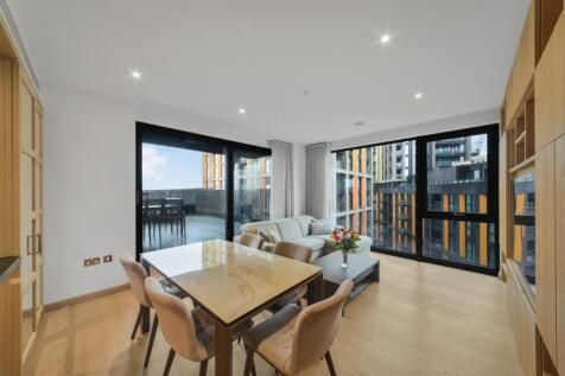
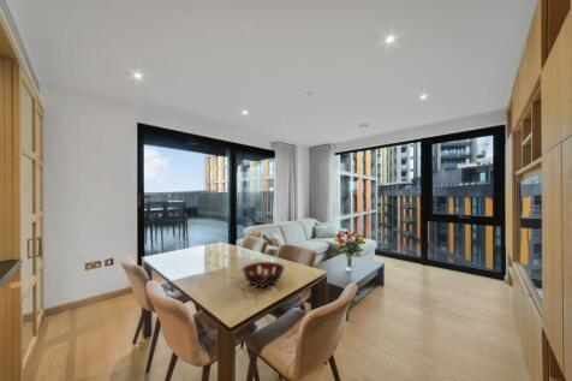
+ decorative bowl [242,261,286,287]
